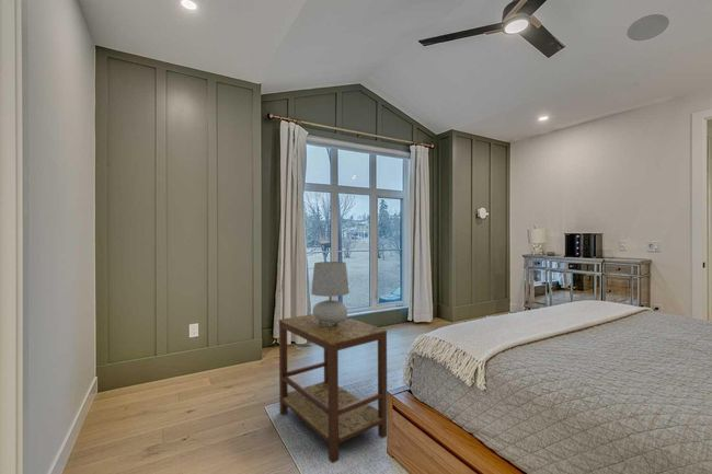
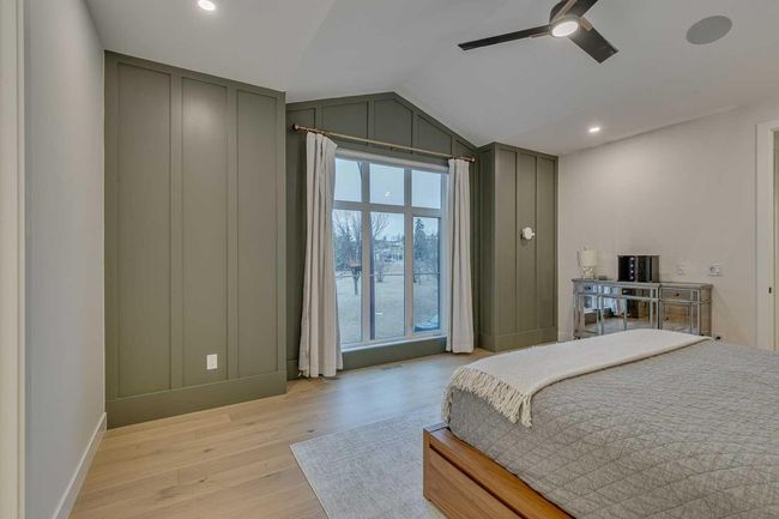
- table lamp [310,261,351,326]
- side table [278,313,388,464]
